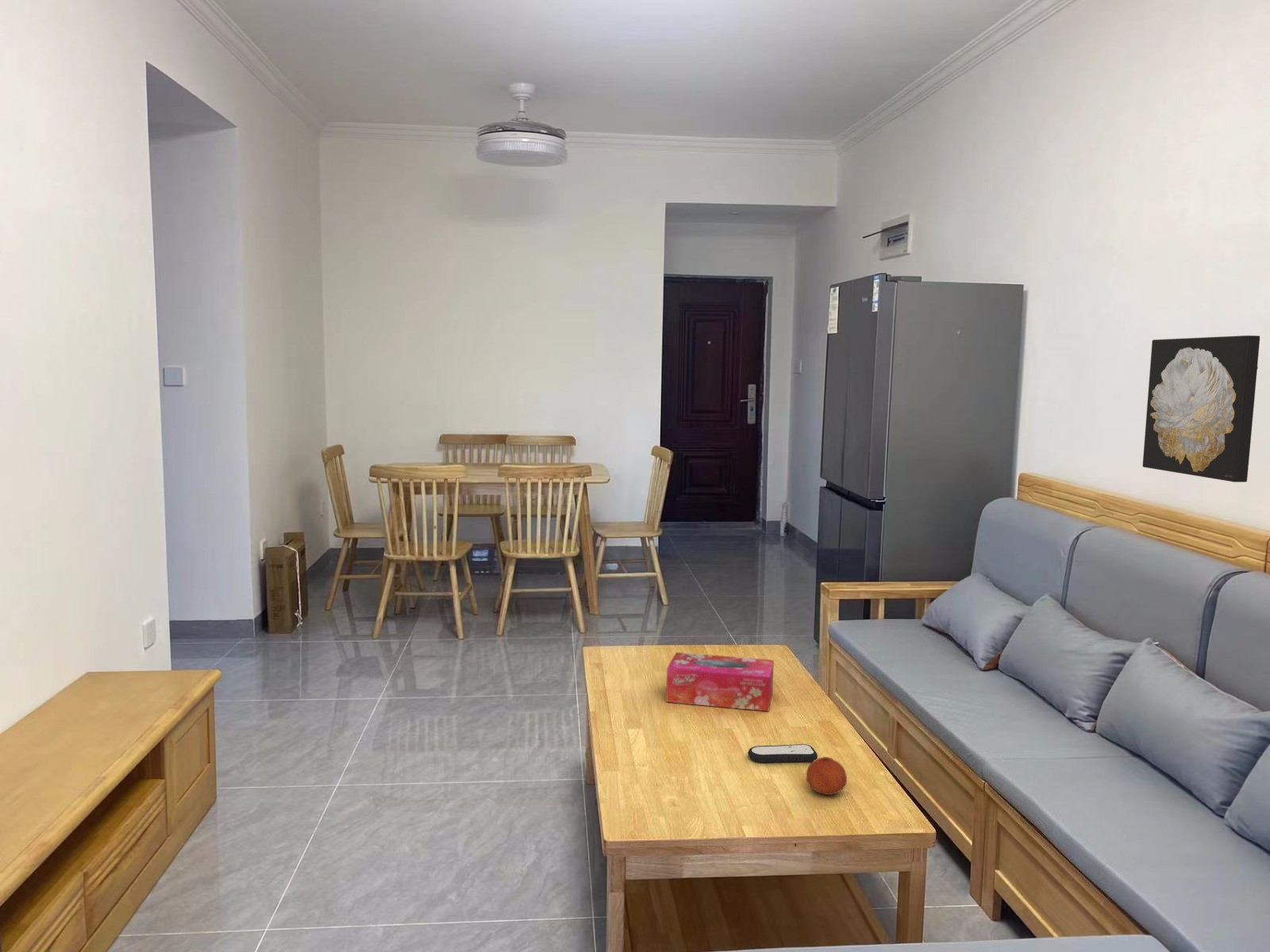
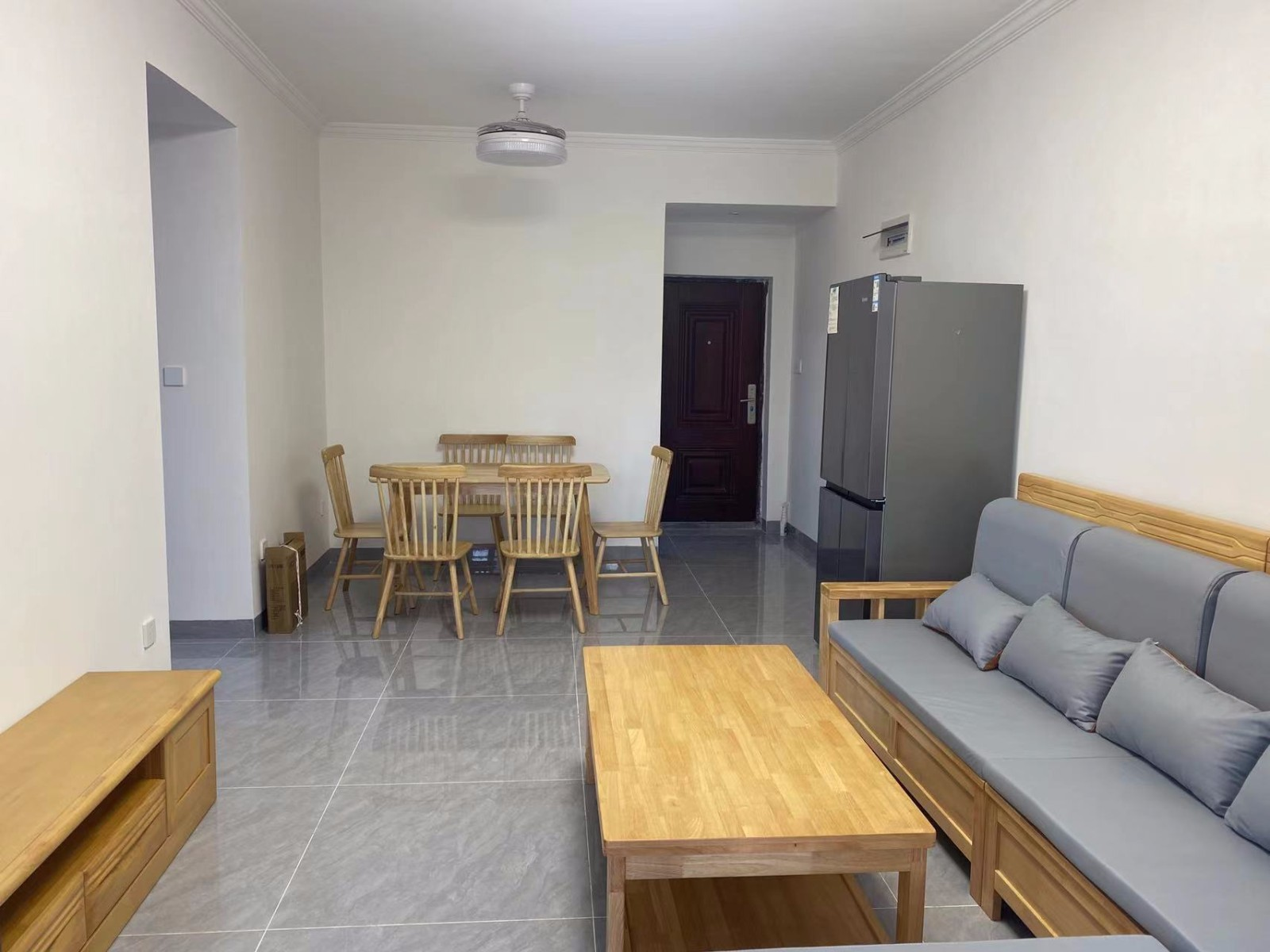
- remote control [747,743,818,763]
- fruit [806,756,848,796]
- tissue box [665,651,775,712]
- wall art [1142,335,1260,483]
